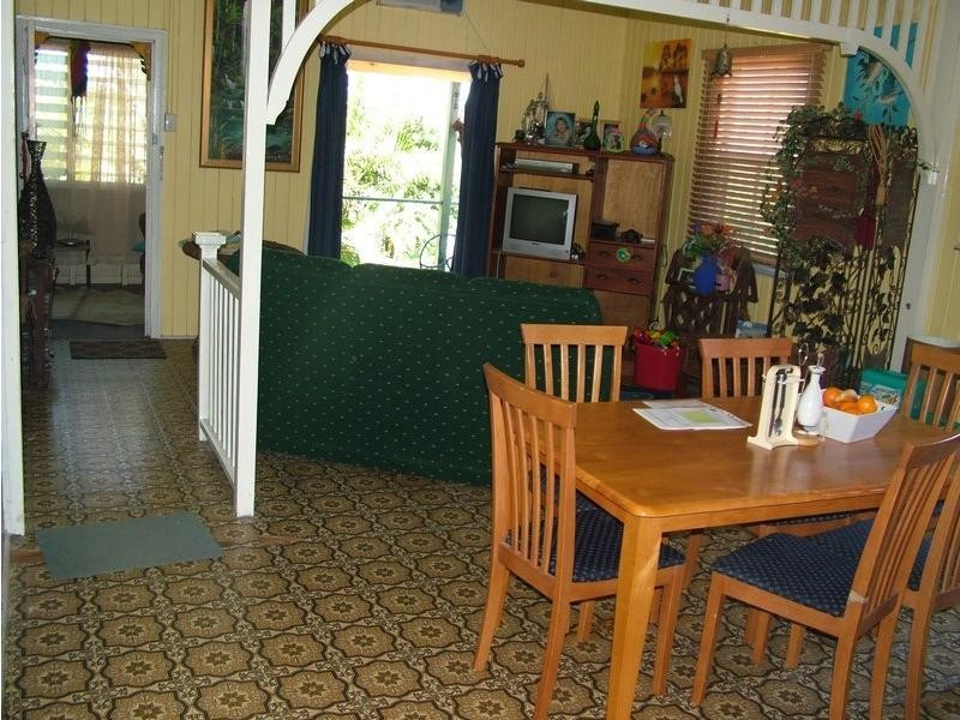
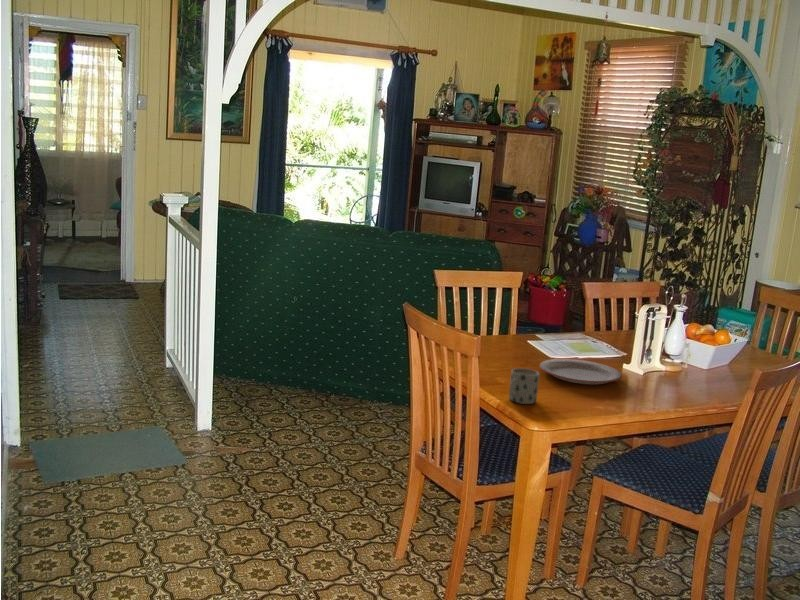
+ plate [538,358,623,385]
+ mug [508,367,541,405]
